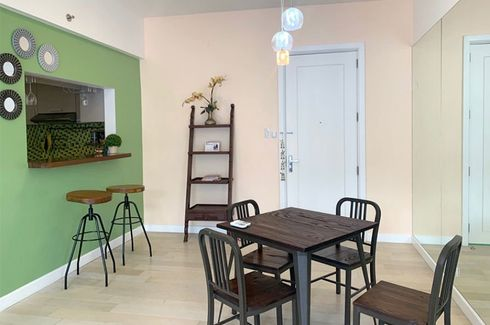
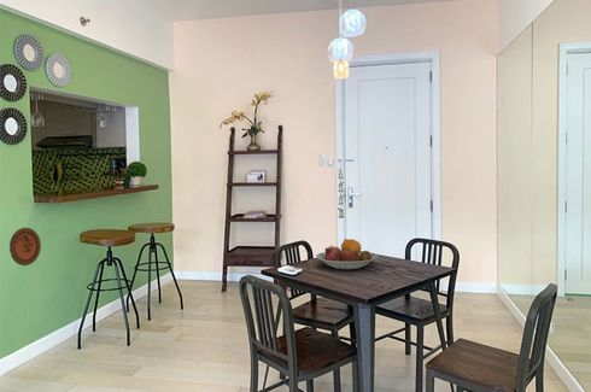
+ fruit bowl [315,238,379,270]
+ decorative plate [8,227,42,267]
